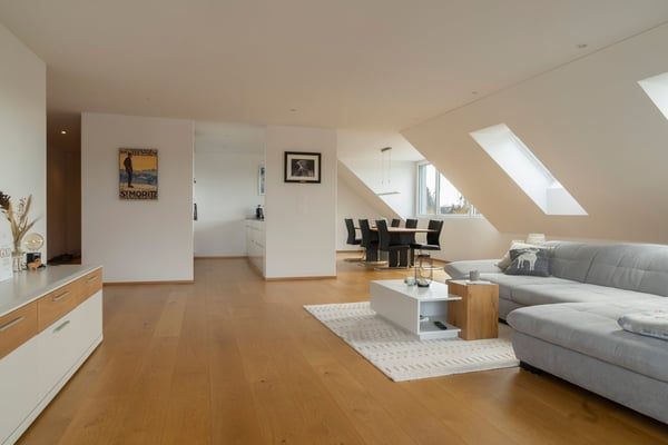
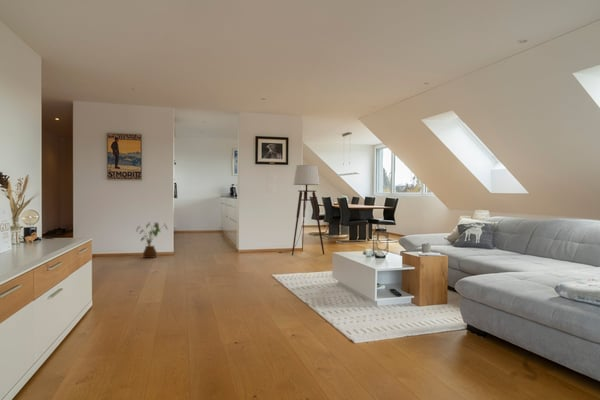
+ house plant [135,221,169,259]
+ floor lamp [278,164,325,256]
